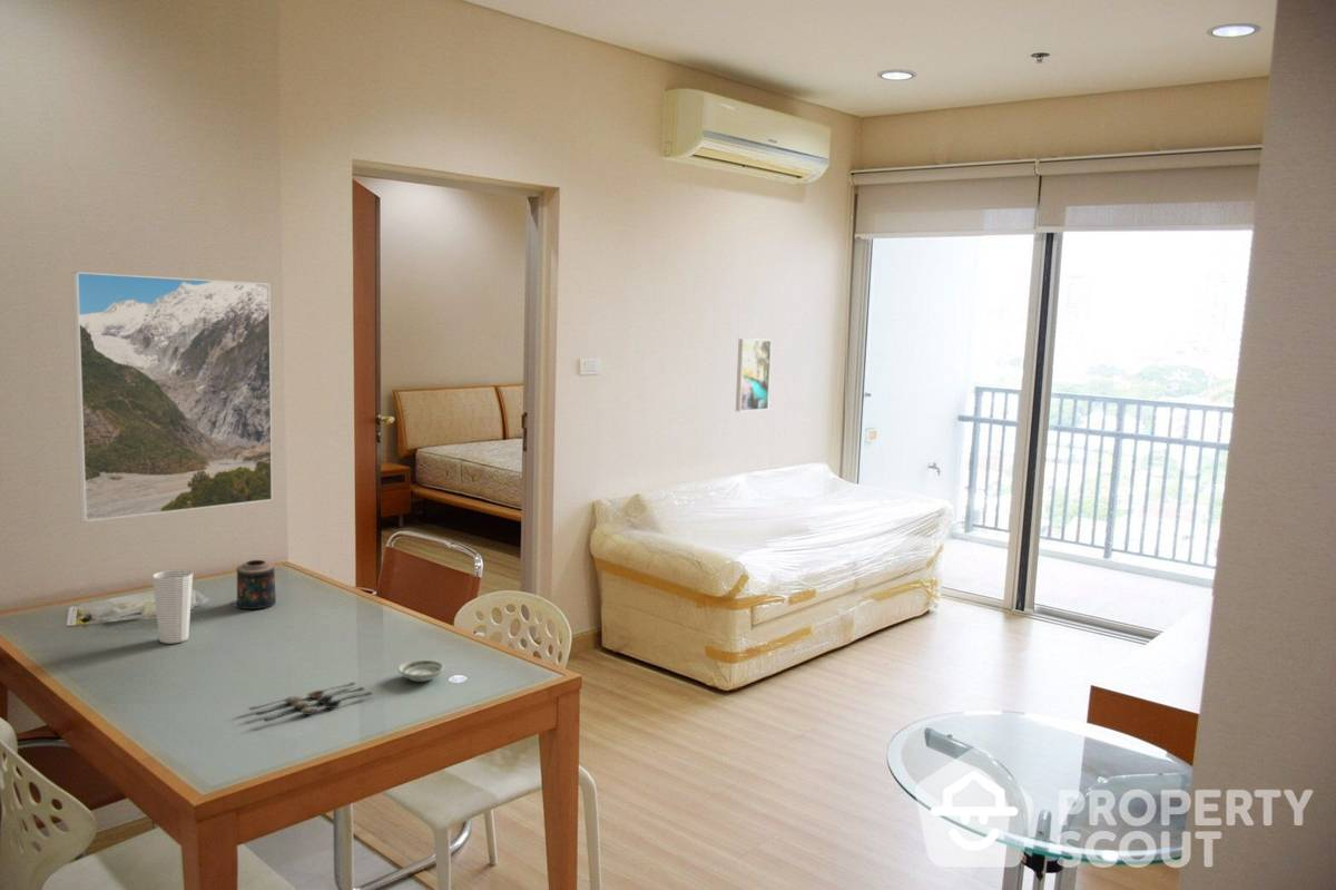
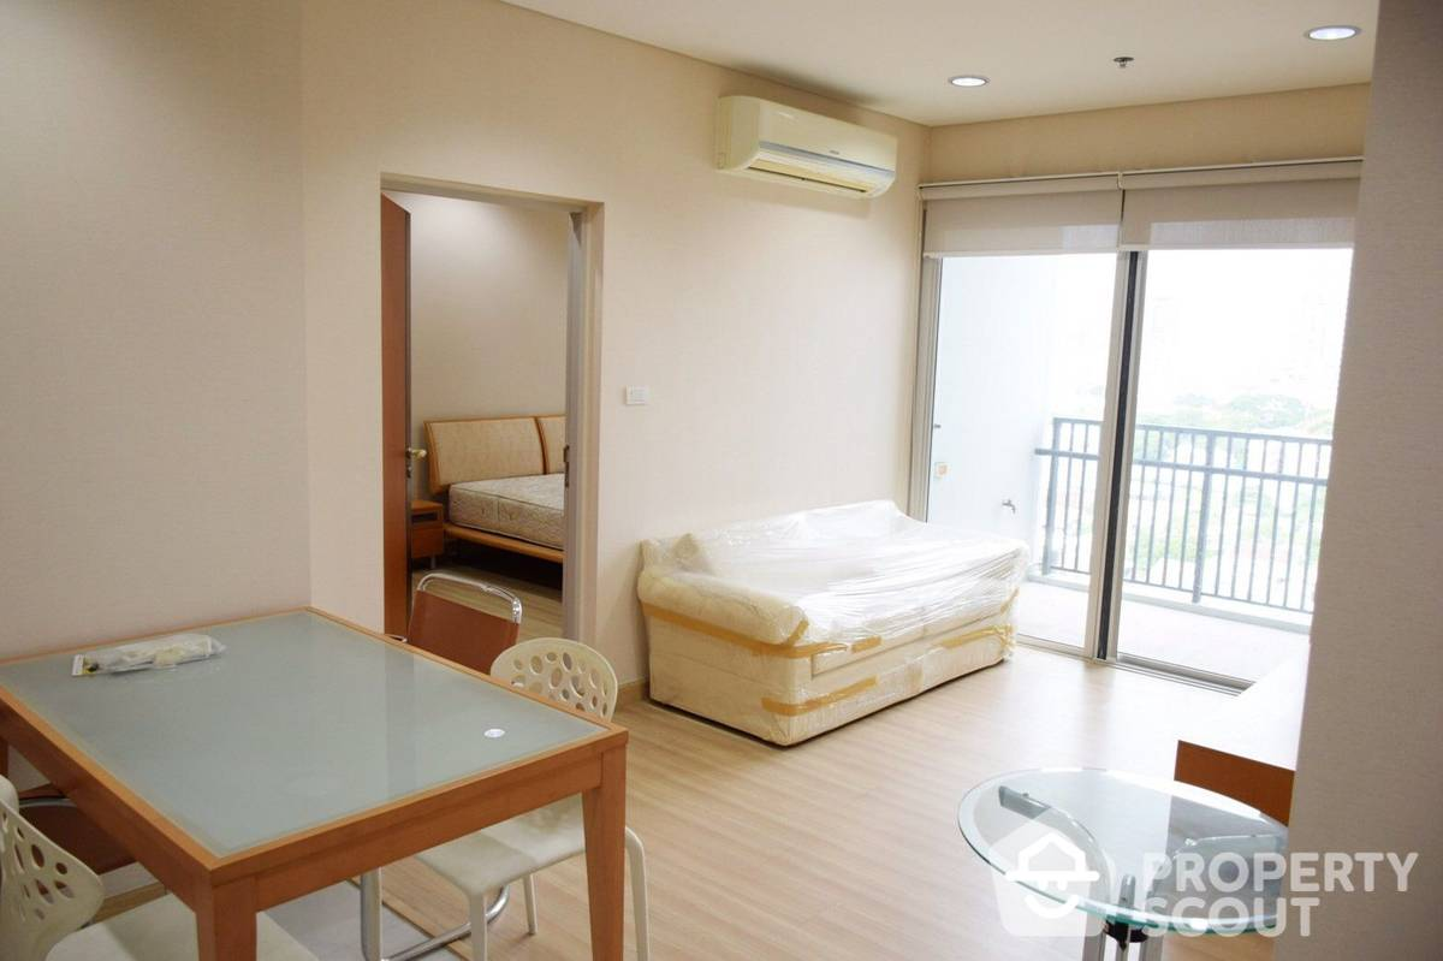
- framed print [71,271,274,524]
- candle [229,559,277,610]
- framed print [735,338,773,413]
- spoon [248,682,373,722]
- cup [151,569,194,645]
- saucer [397,659,445,683]
